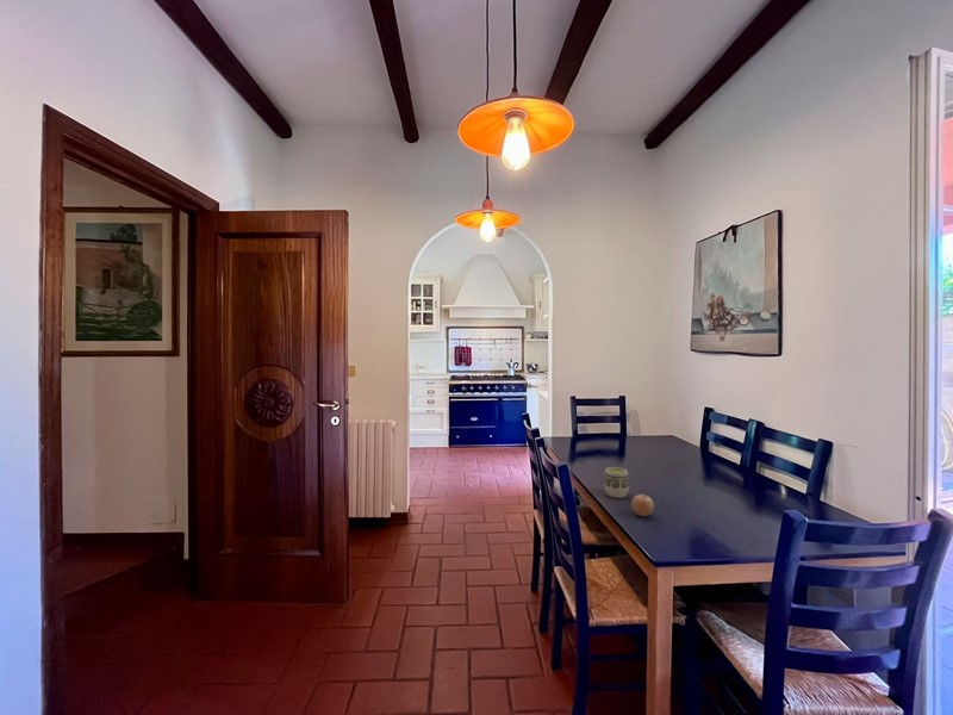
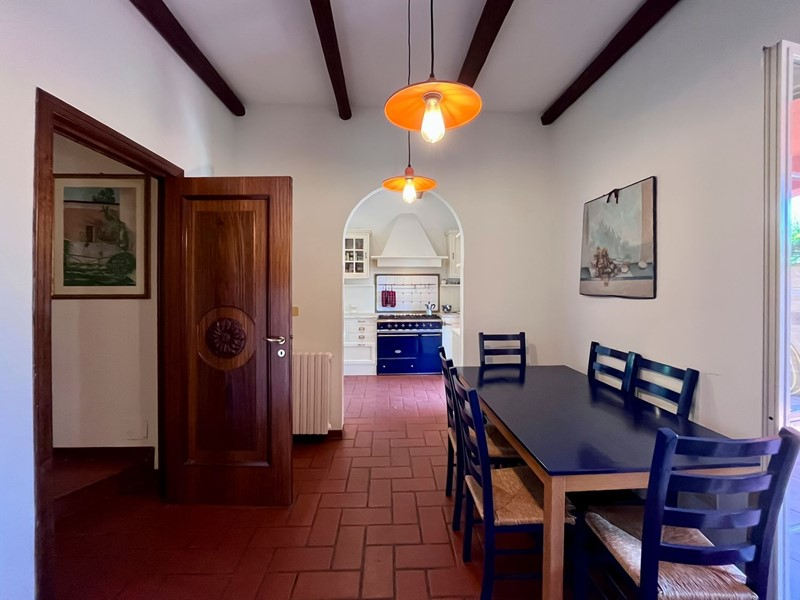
- cup [603,466,630,499]
- fruit [630,491,655,517]
